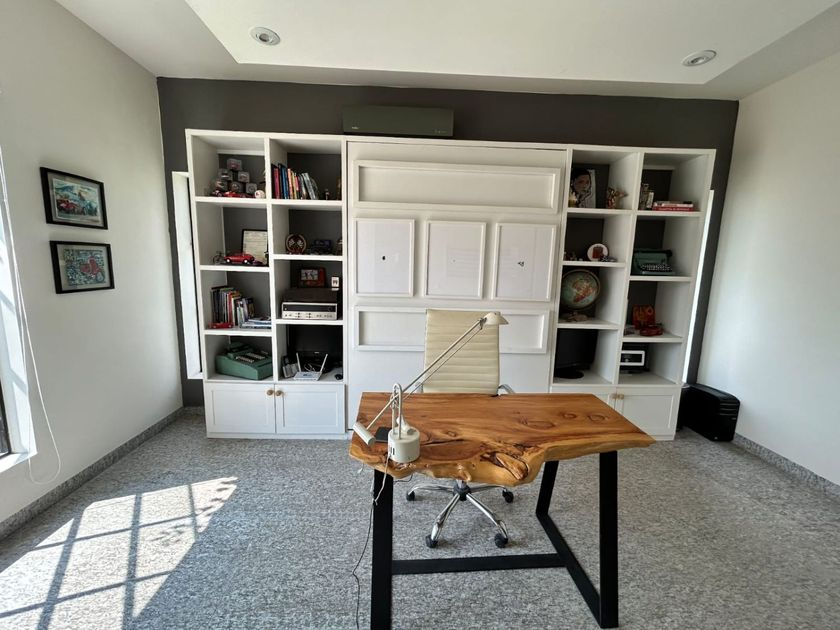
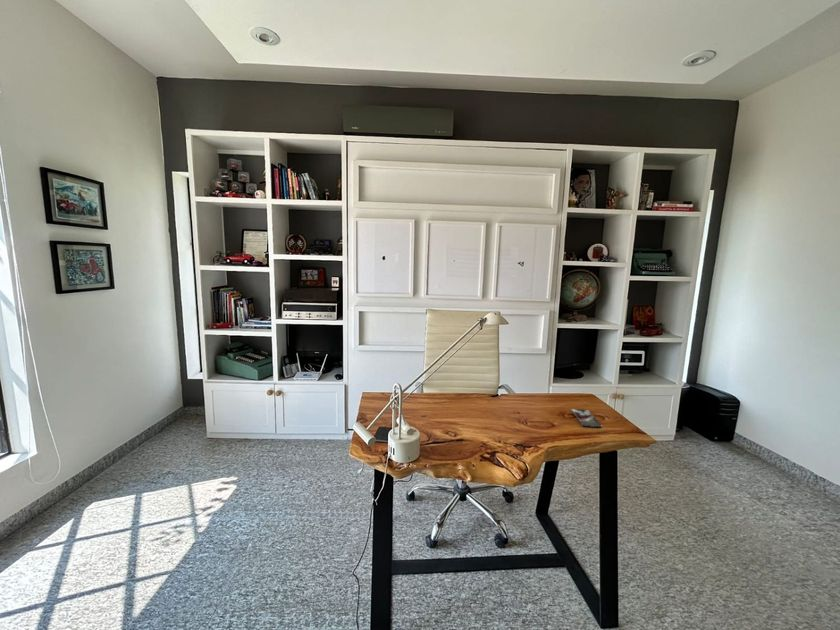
+ smartphone [570,408,603,429]
